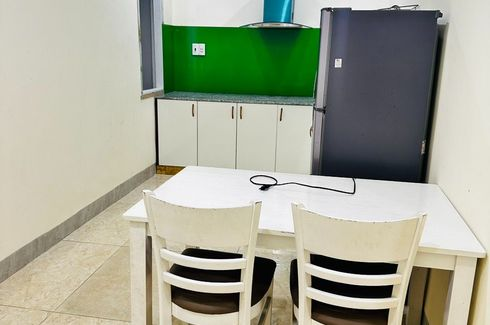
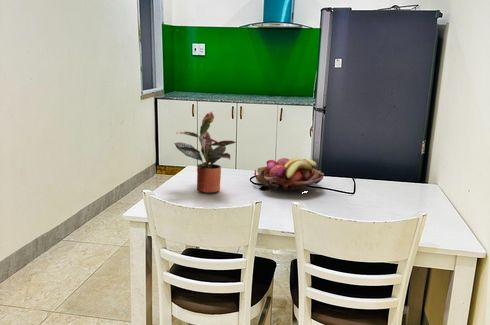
+ fruit basket [253,157,325,193]
+ potted plant [173,111,237,194]
